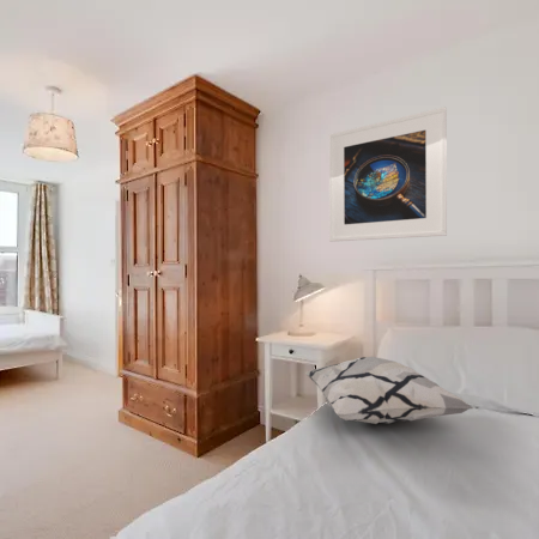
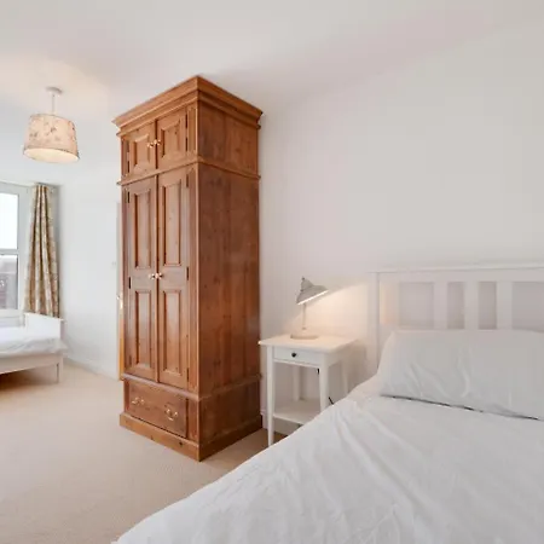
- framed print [328,105,448,243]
- decorative pillow [303,356,474,425]
